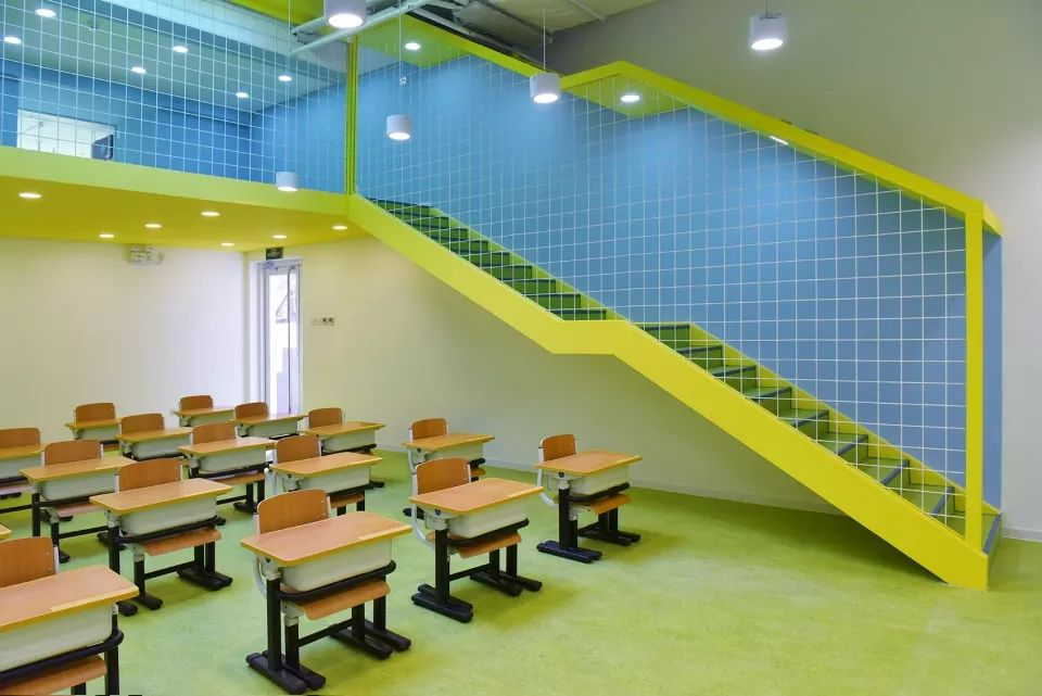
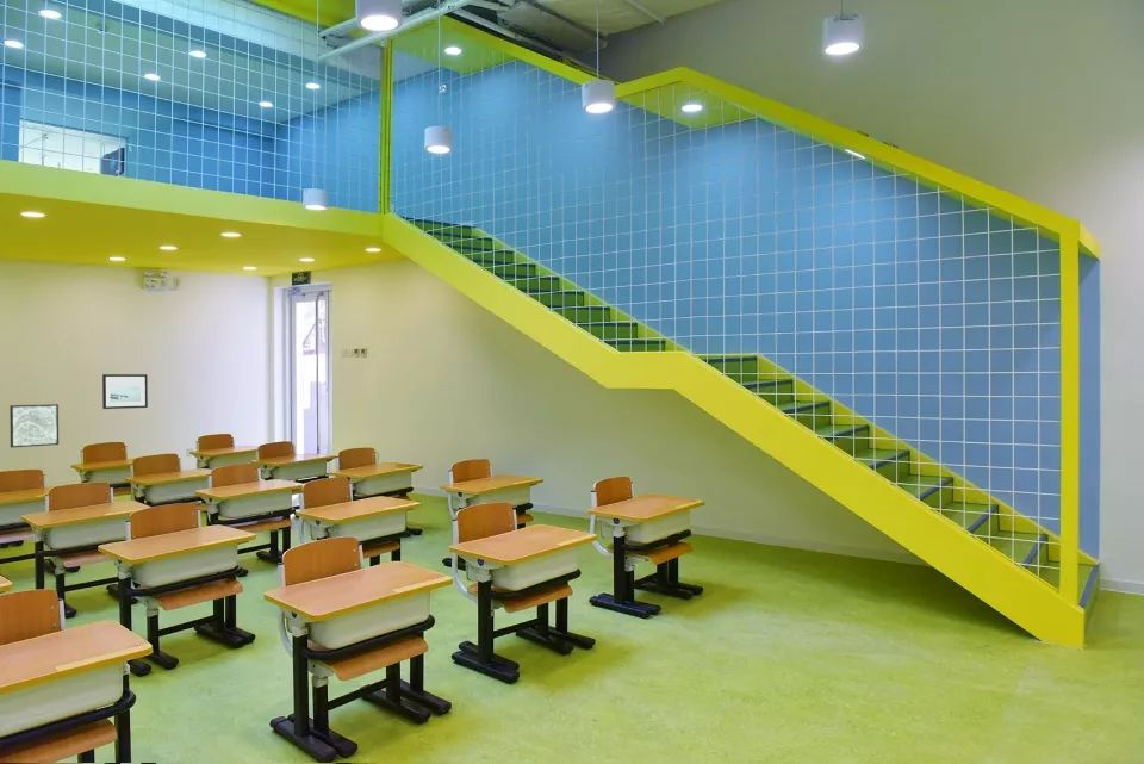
+ wall art [8,403,60,448]
+ wall art [101,373,149,410]
